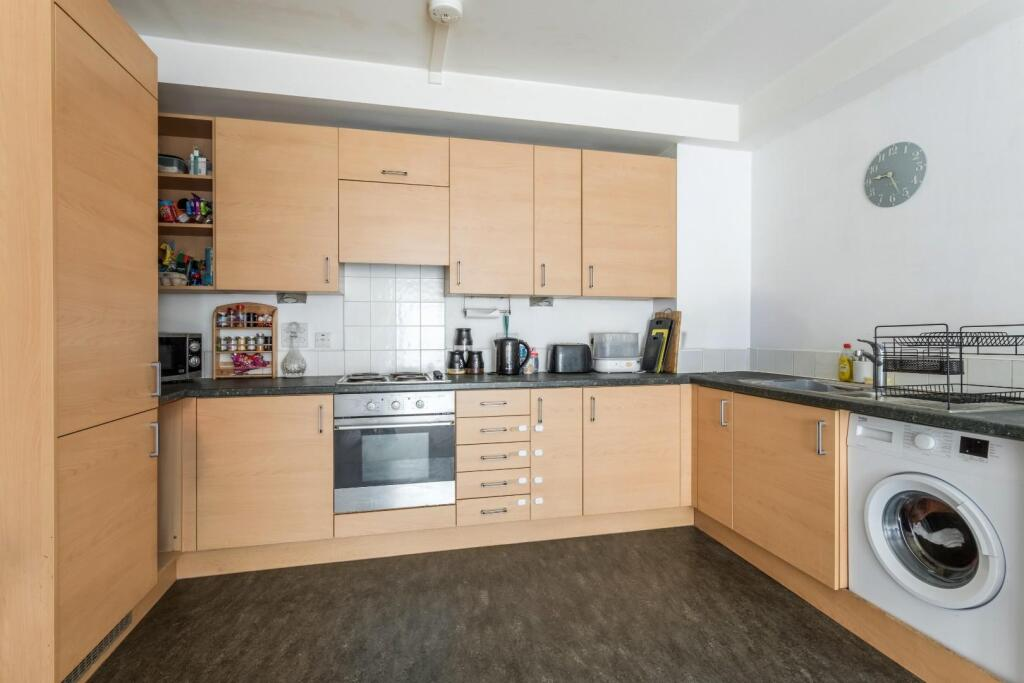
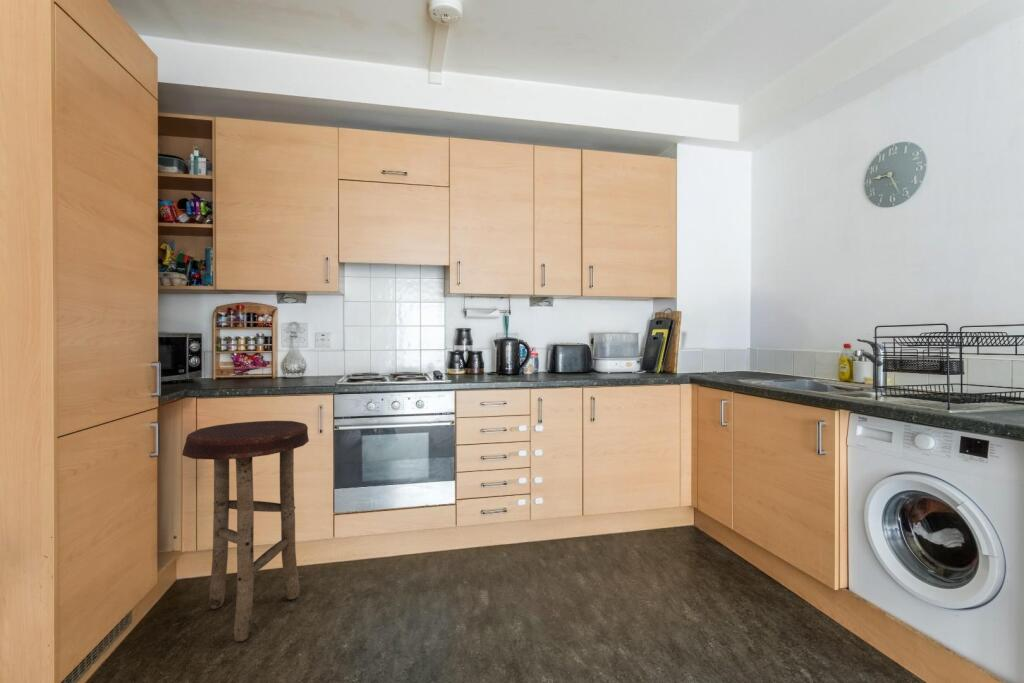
+ stool [181,420,310,642]
